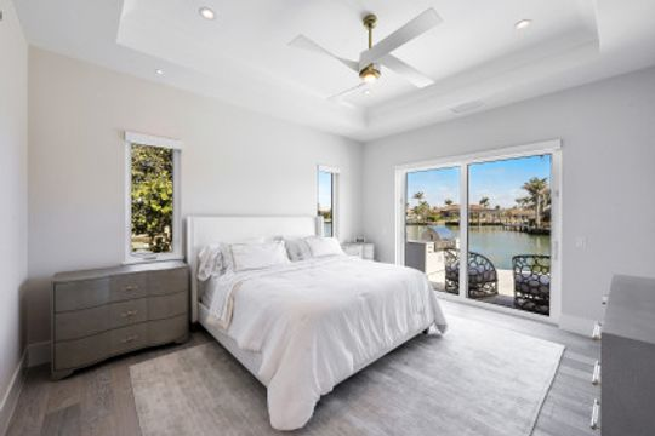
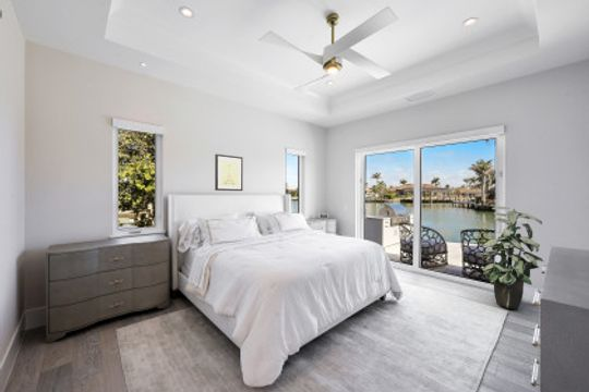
+ wall art [214,154,244,192]
+ indoor plant [476,206,544,310]
